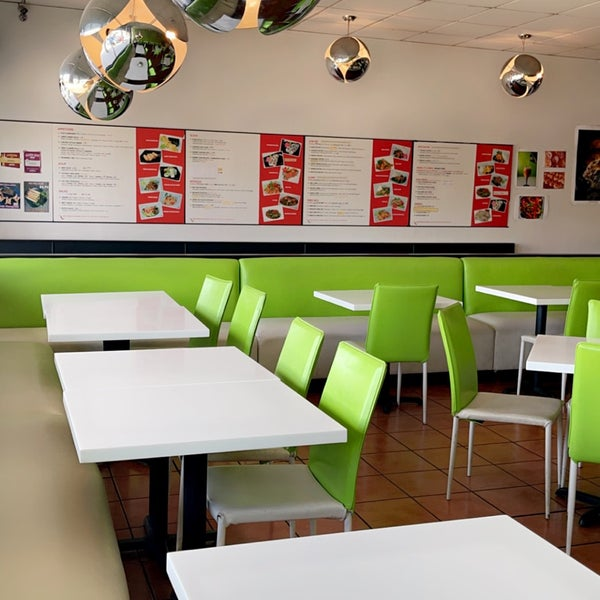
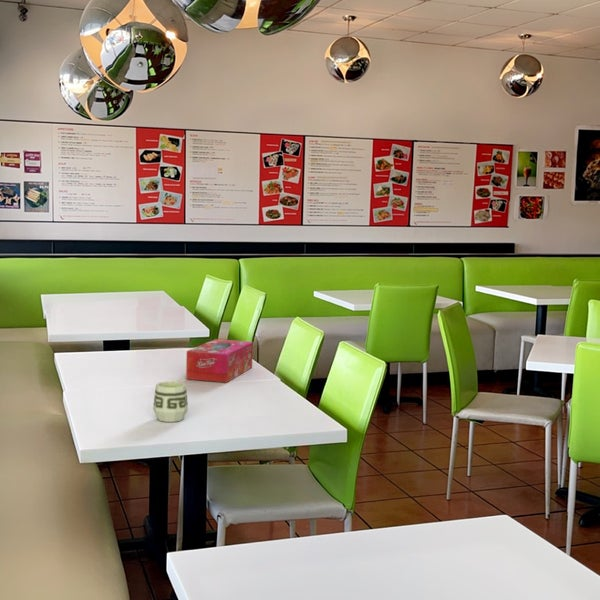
+ tissue box [185,338,254,384]
+ cup [152,381,189,423]
